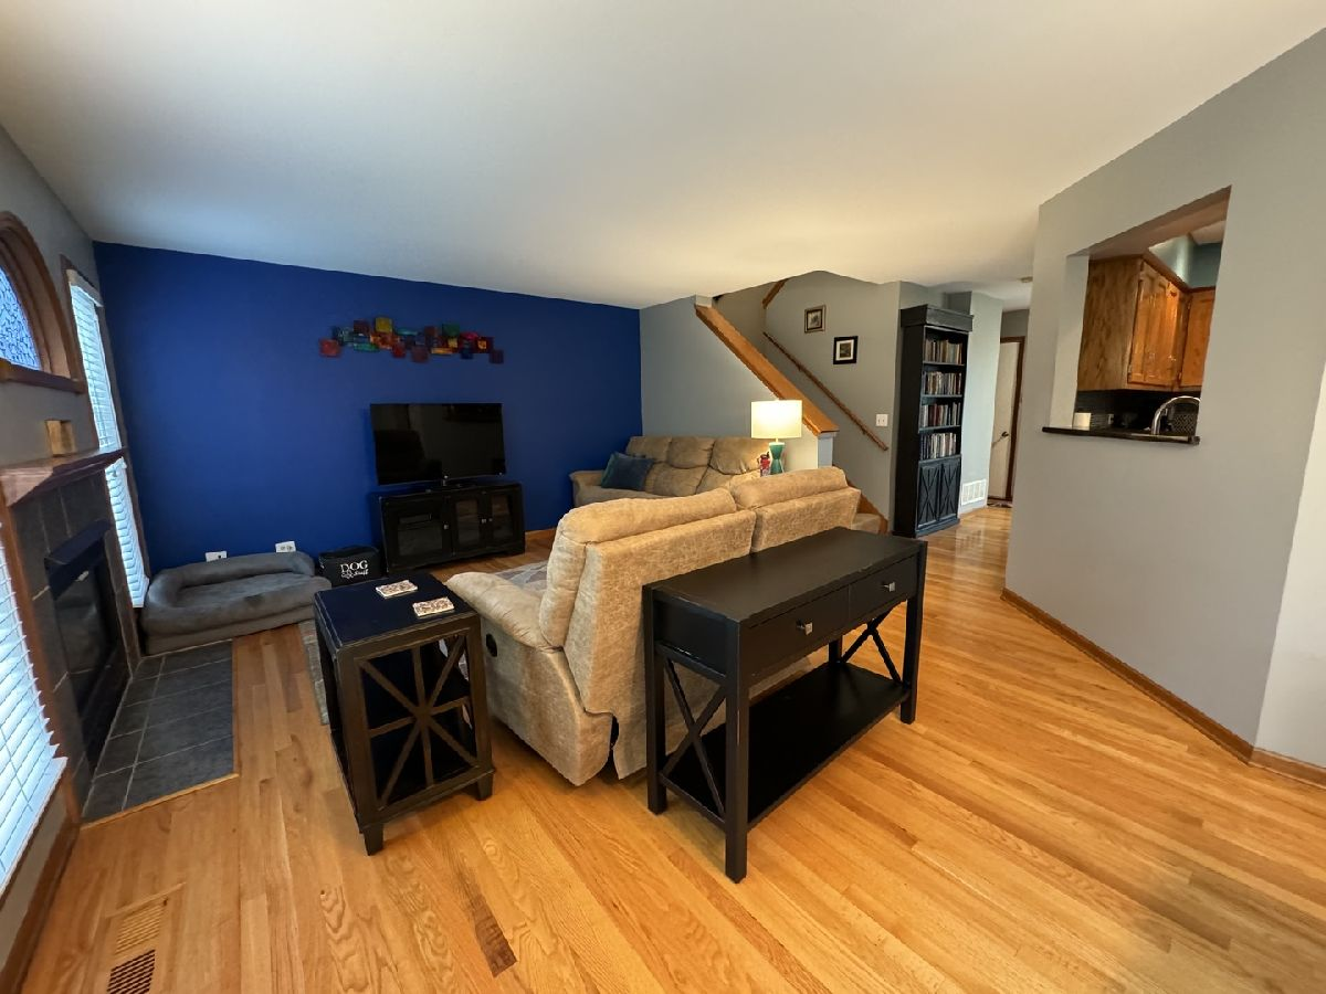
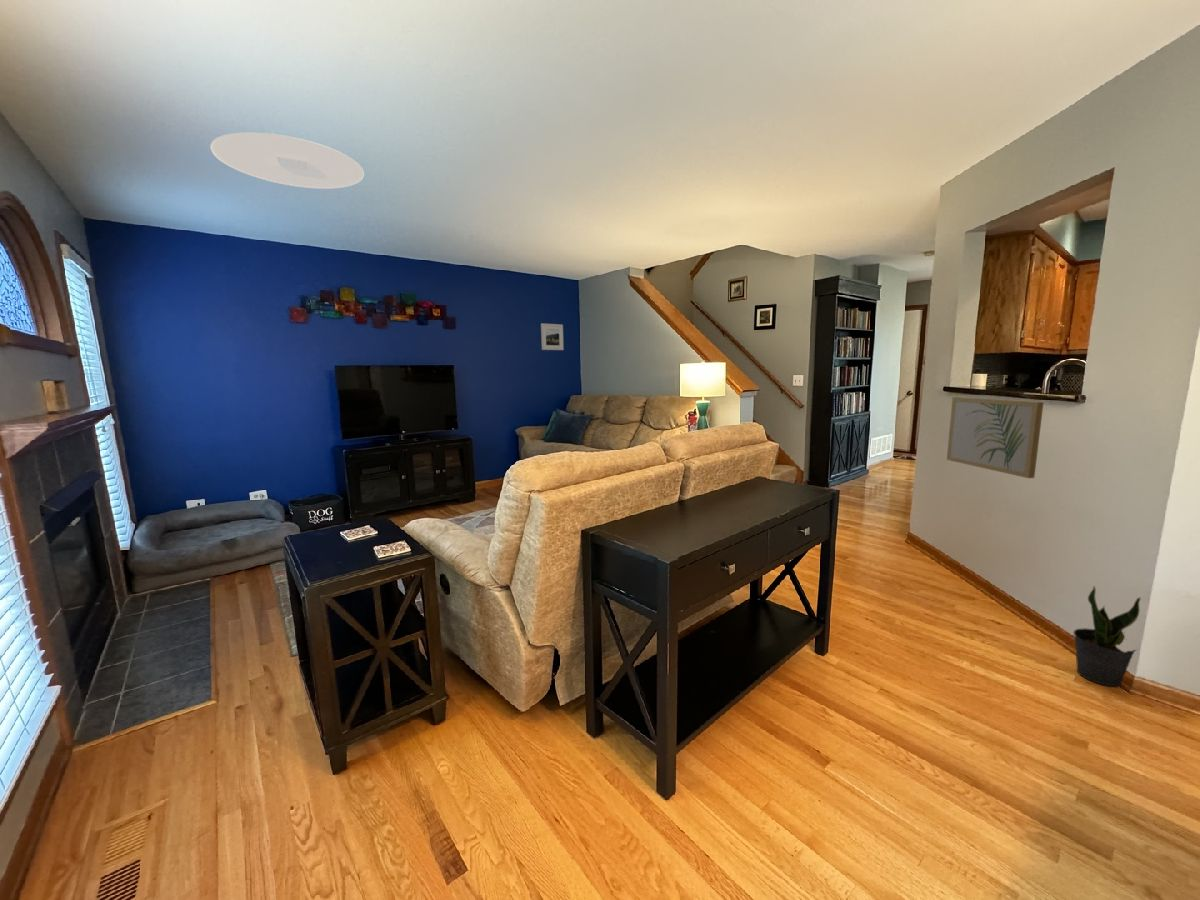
+ ceiling light [209,131,365,190]
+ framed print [540,323,564,351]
+ wall art [946,396,1045,479]
+ potted plant [1073,585,1142,687]
